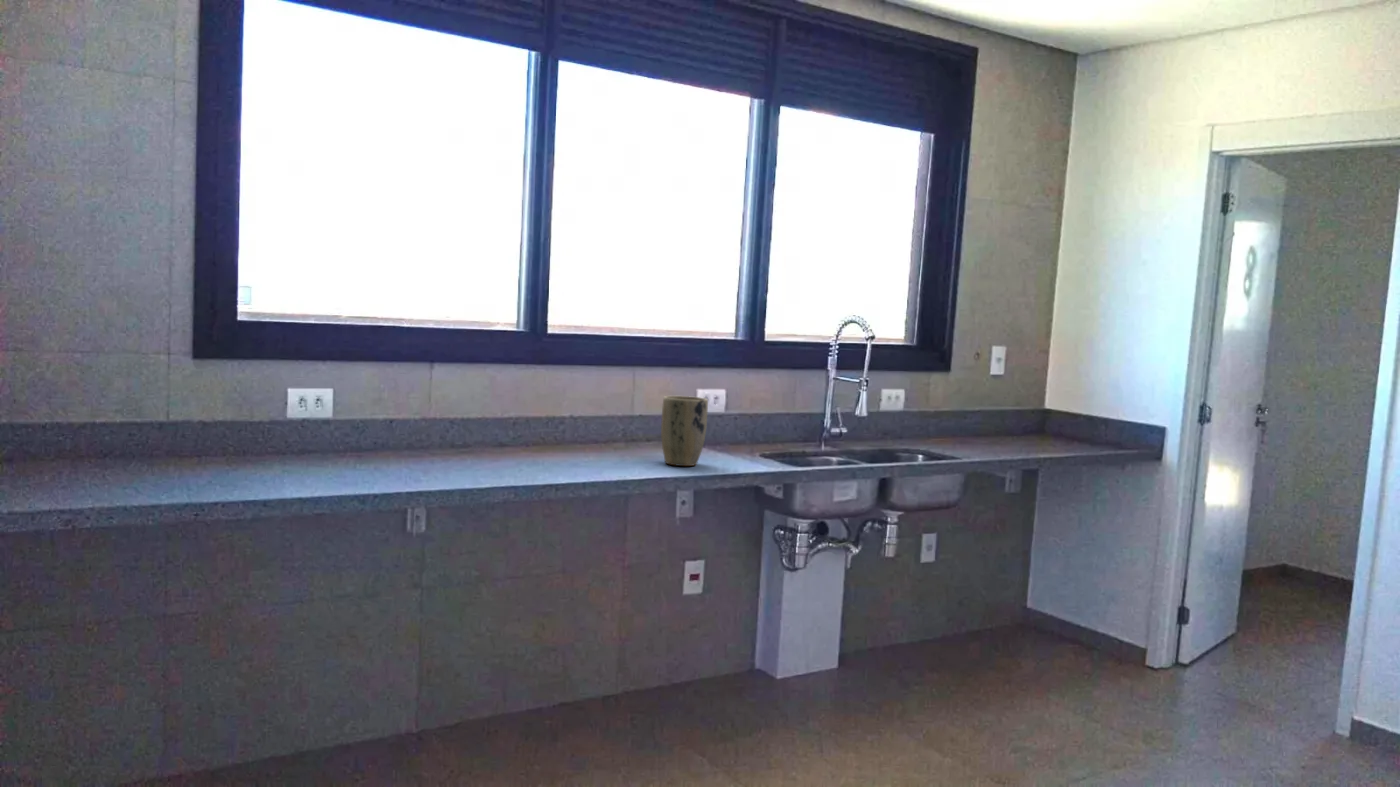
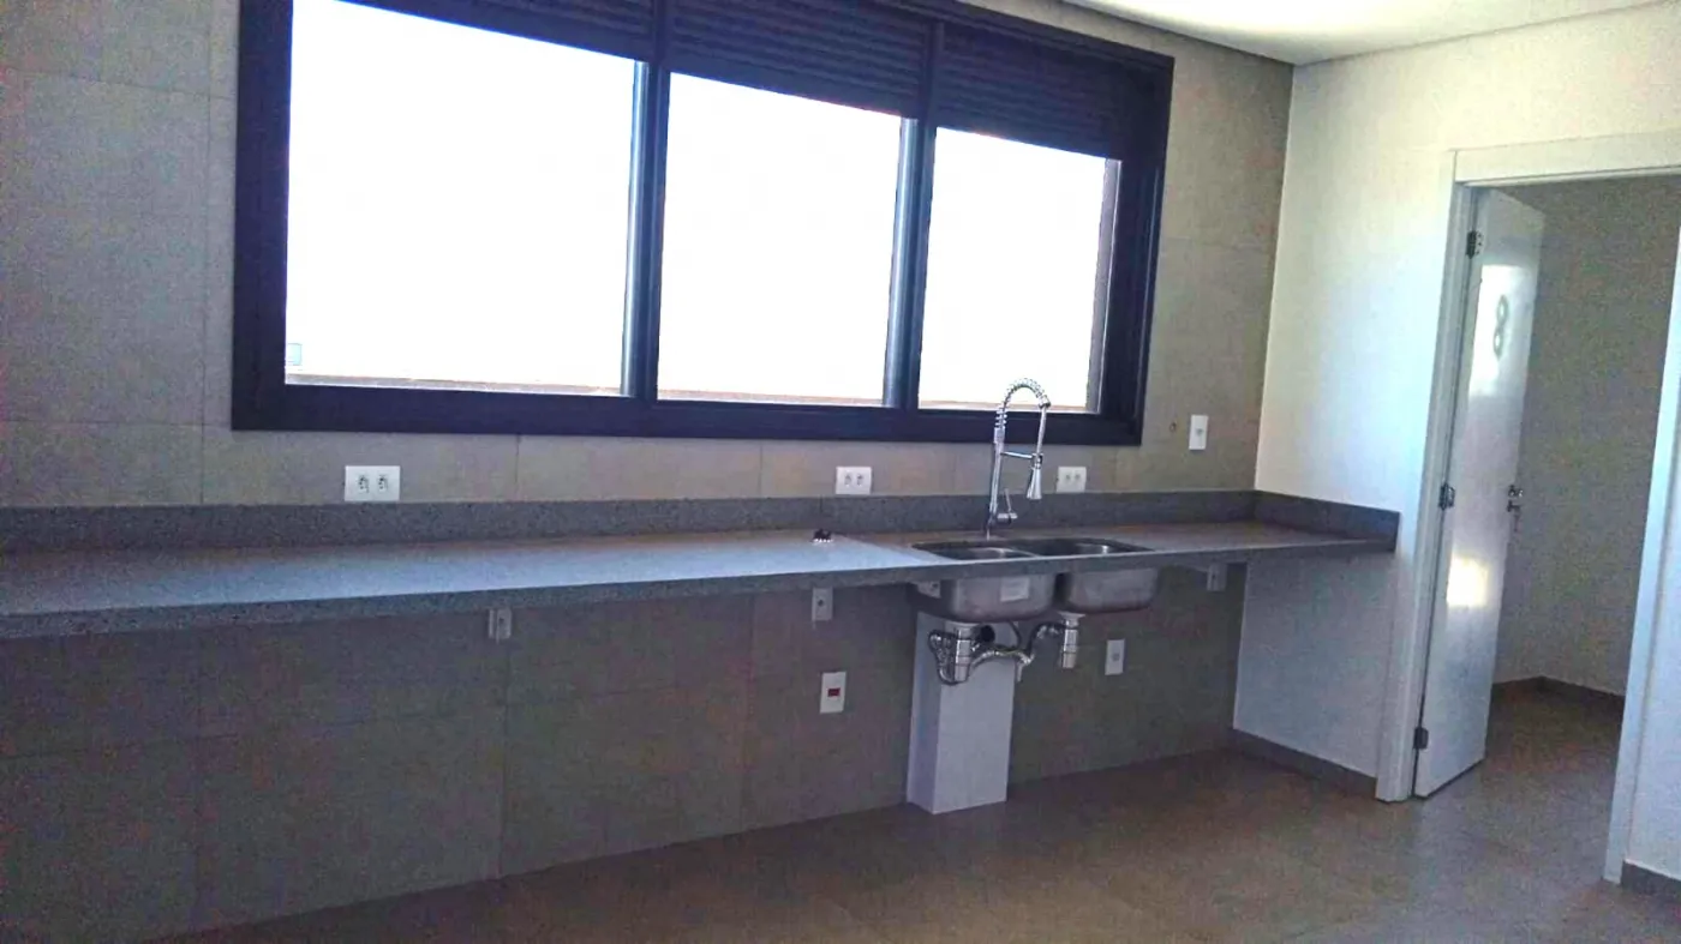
- plant pot [660,395,709,467]
